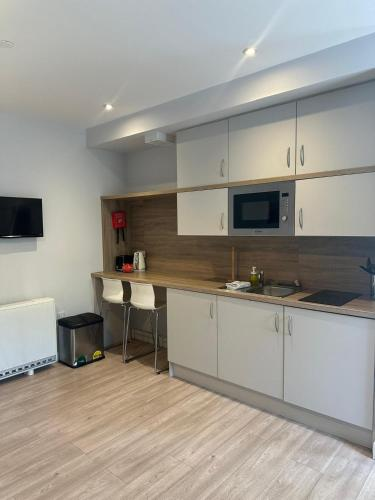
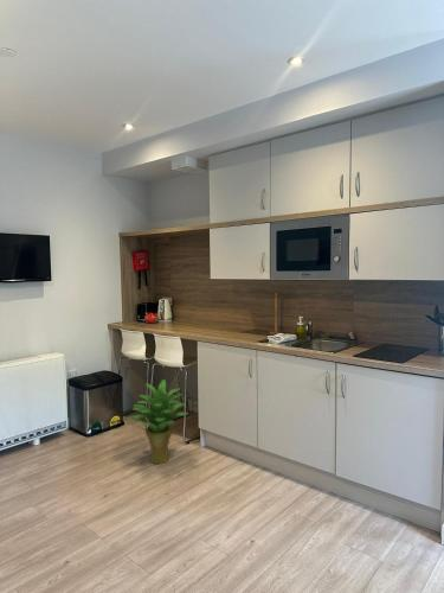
+ potted plant [127,378,188,465]
